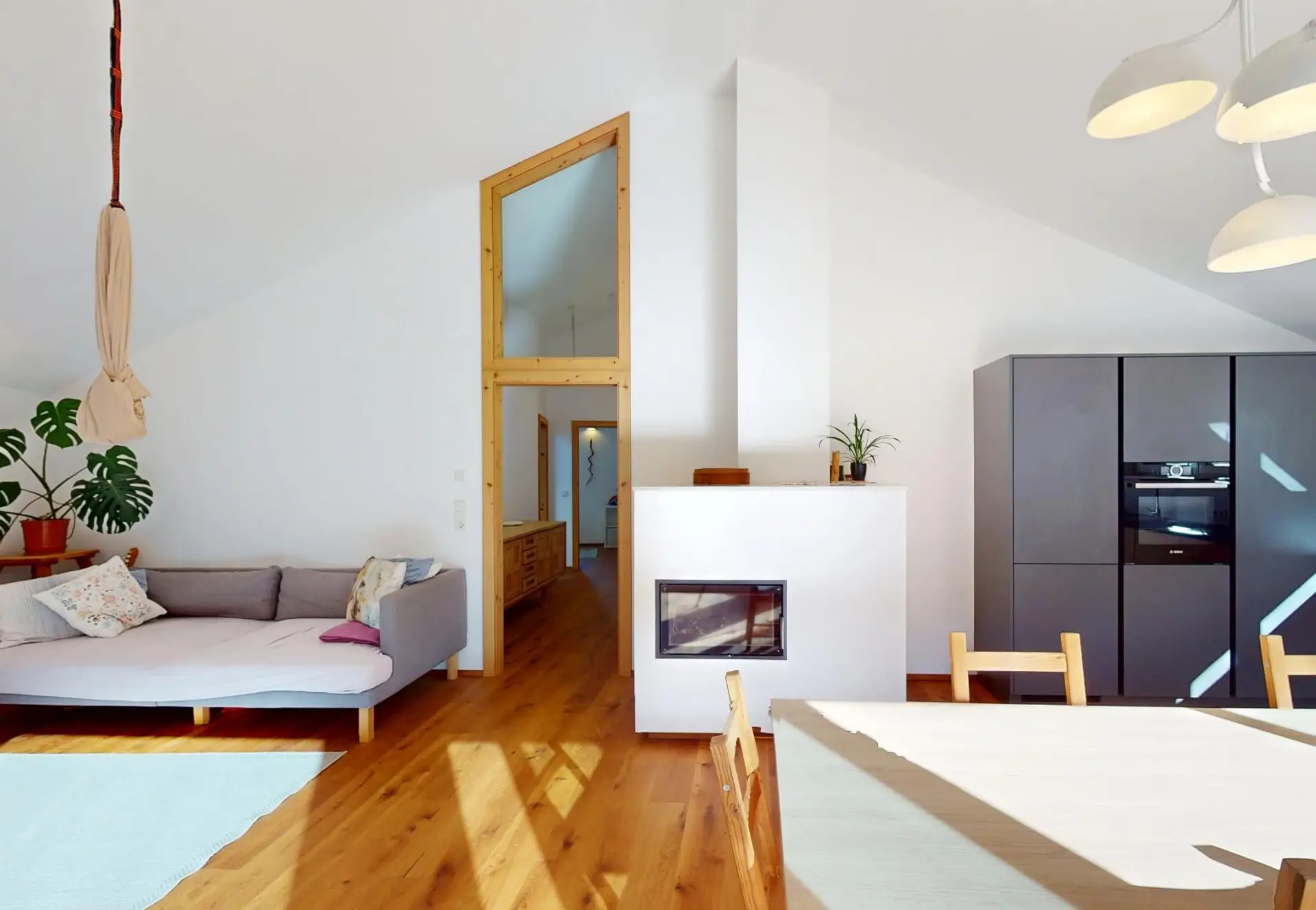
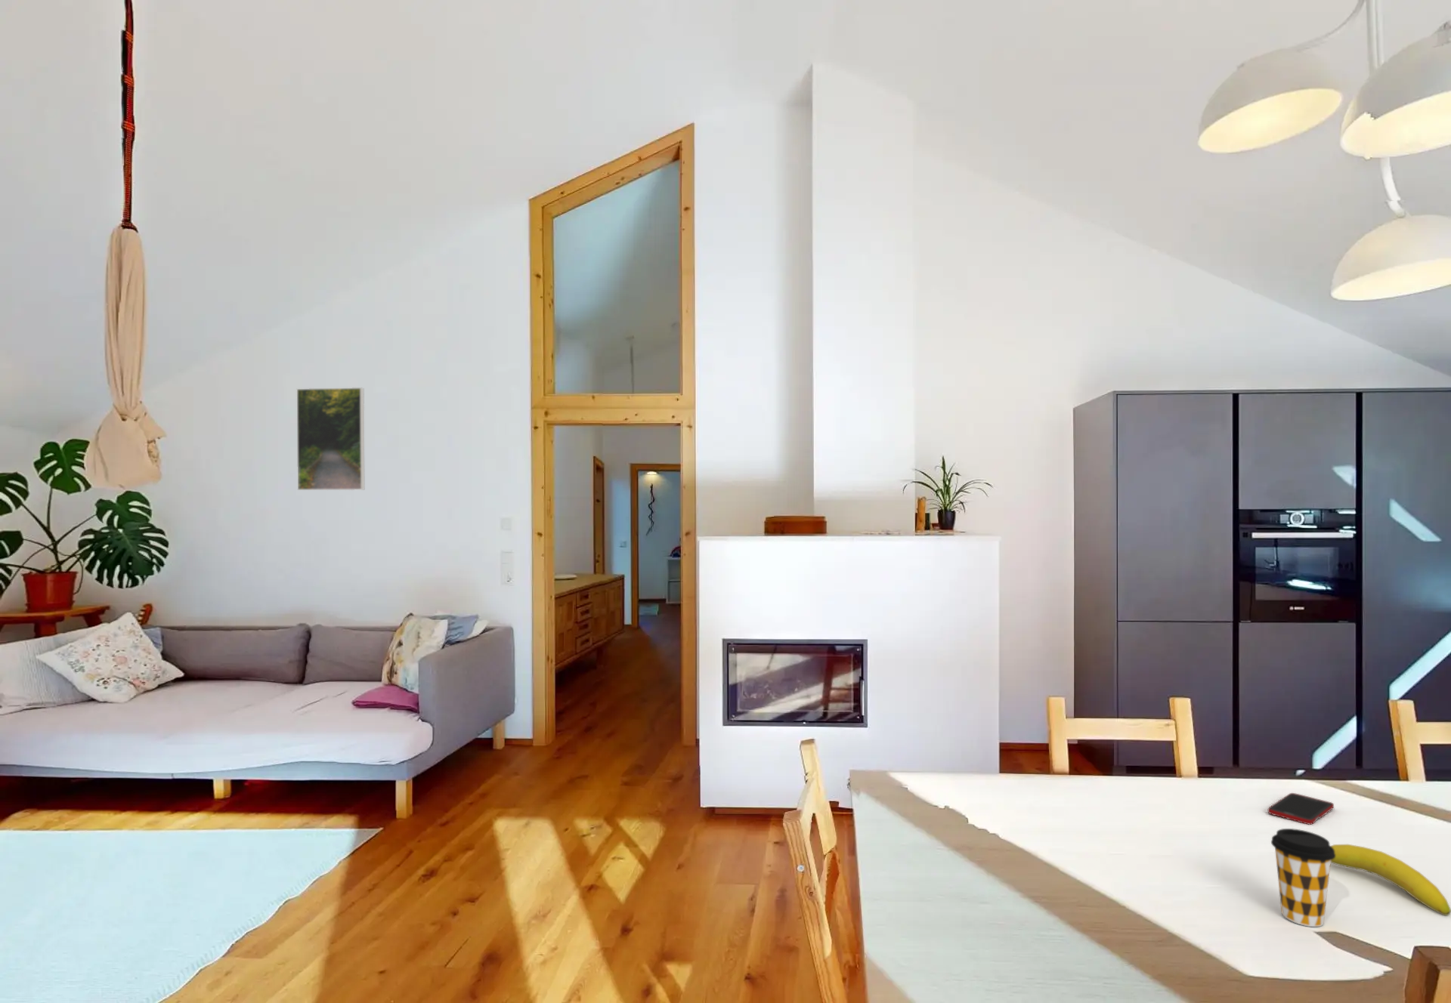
+ fruit [1331,843,1451,916]
+ coffee cup [1270,828,1335,927]
+ cell phone [1267,792,1334,826]
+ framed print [297,387,365,490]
